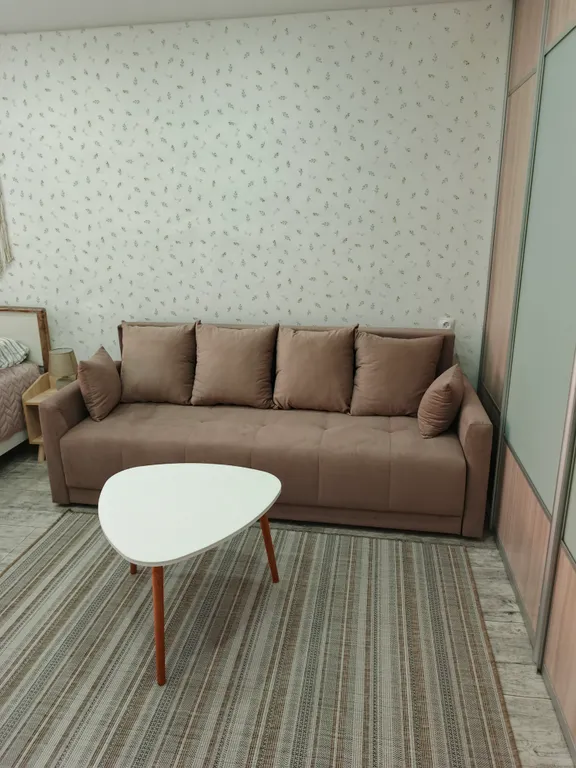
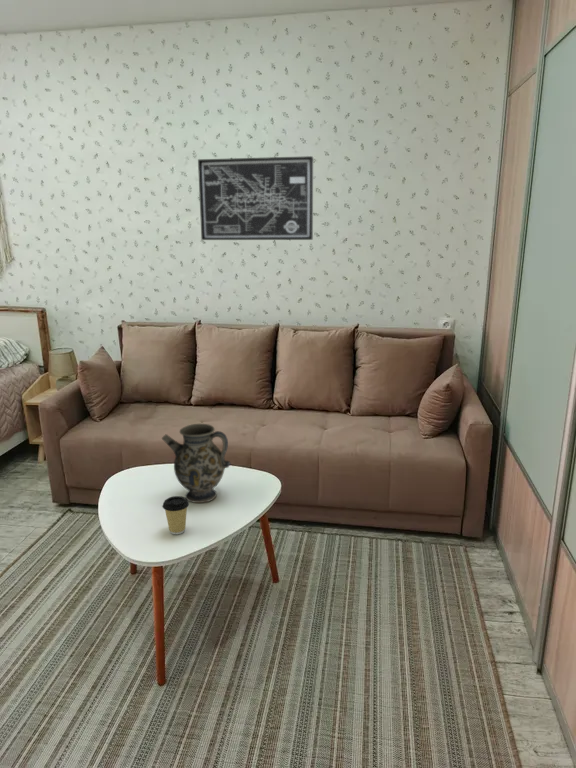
+ wall art [197,155,314,241]
+ ewer [161,423,231,504]
+ coffee cup [162,495,190,535]
